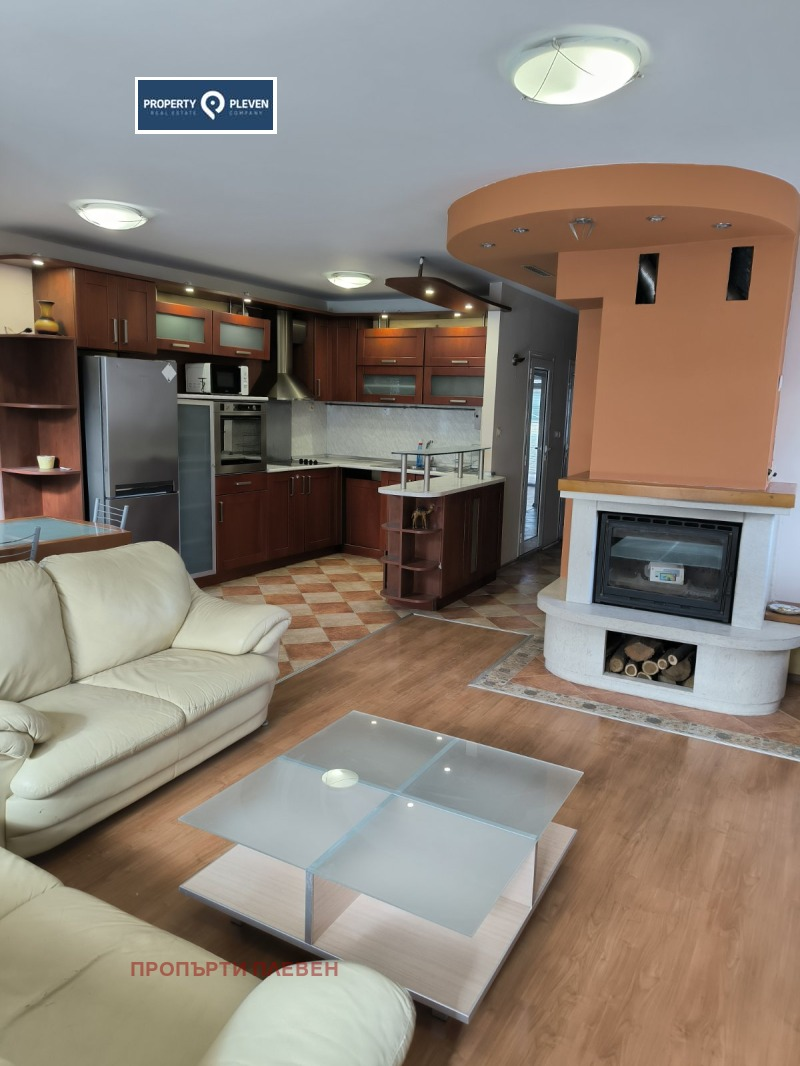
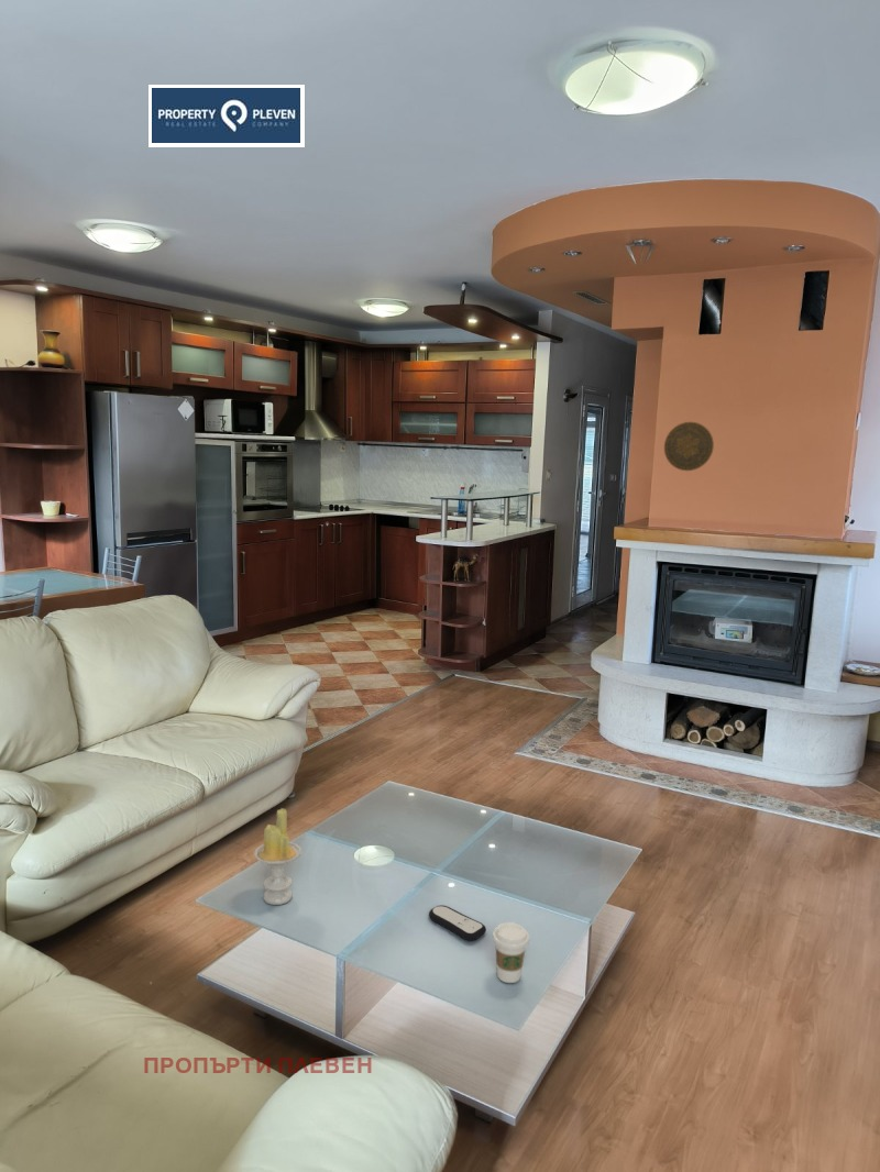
+ remote control [428,904,487,941]
+ coffee cup [492,921,530,984]
+ decorative plate [663,421,715,472]
+ candle [253,807,302,906]
